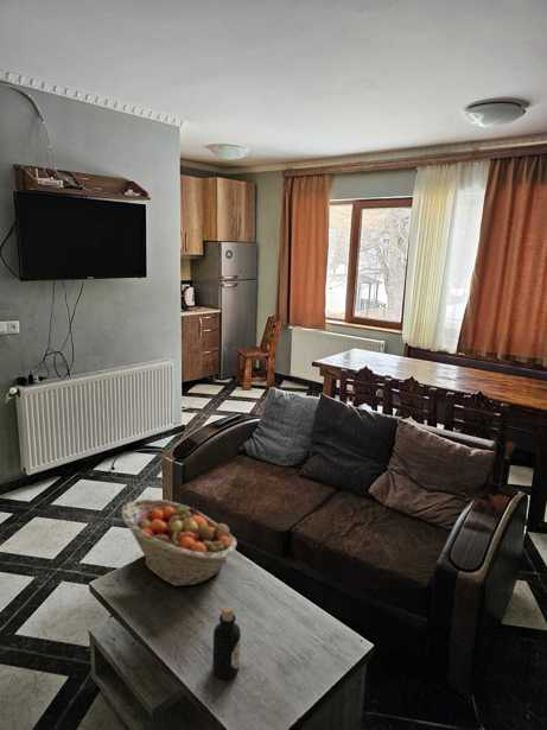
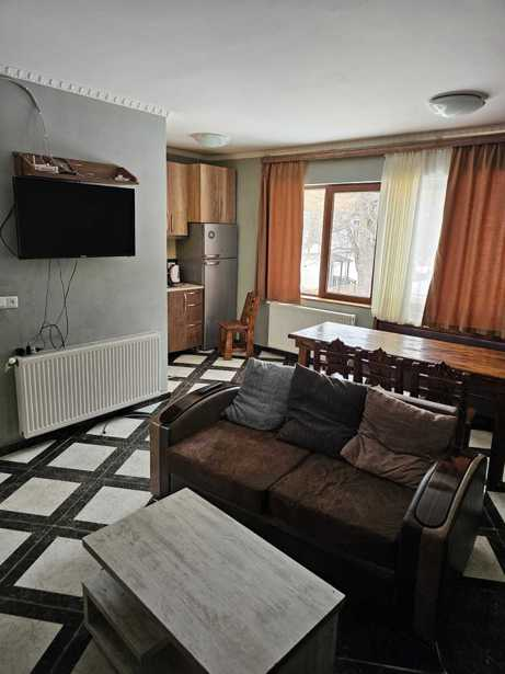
- bottle [211,604,242,680]
- fruit basket [120,497,238,588]
